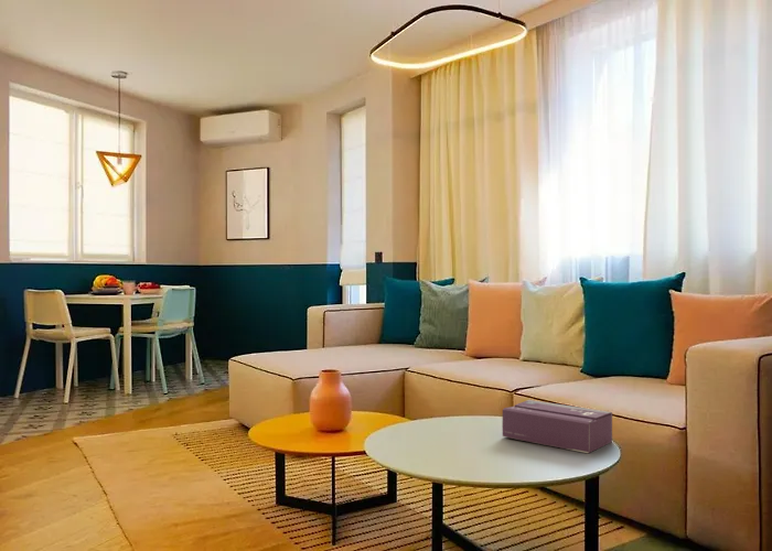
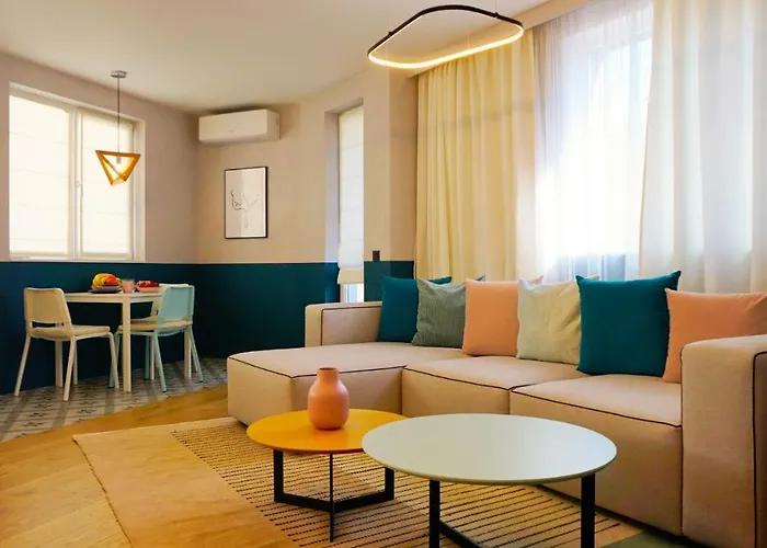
- tissue box [502,399,613,454]
